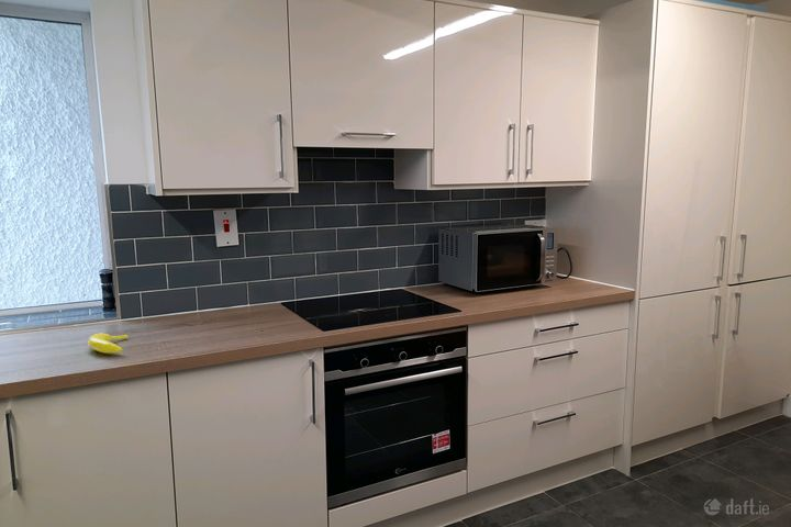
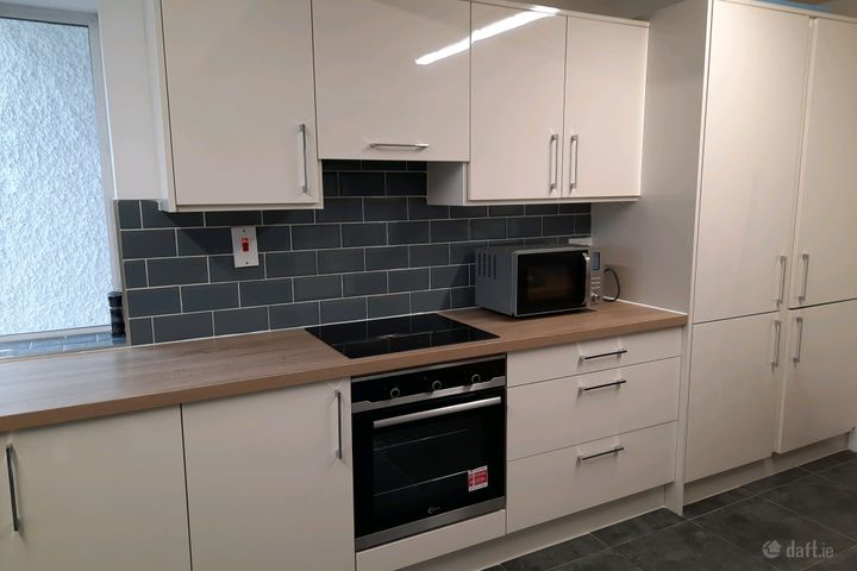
- banana [87,333,129,355]
